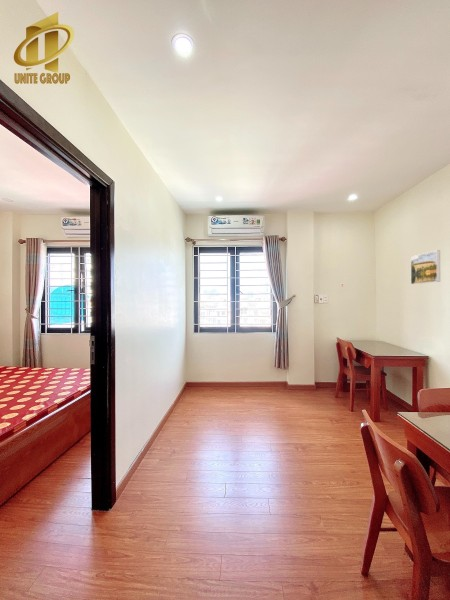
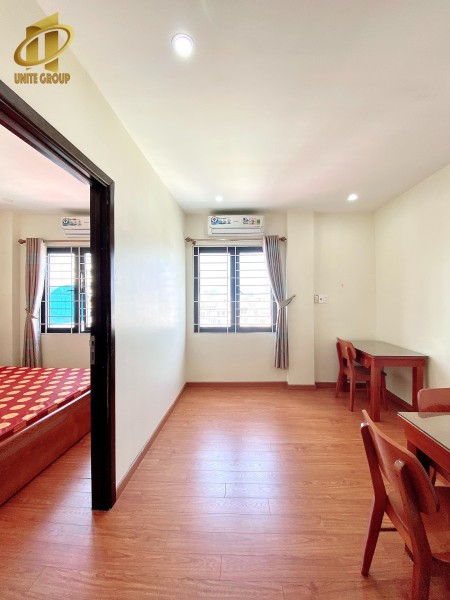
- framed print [410,249,441,285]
